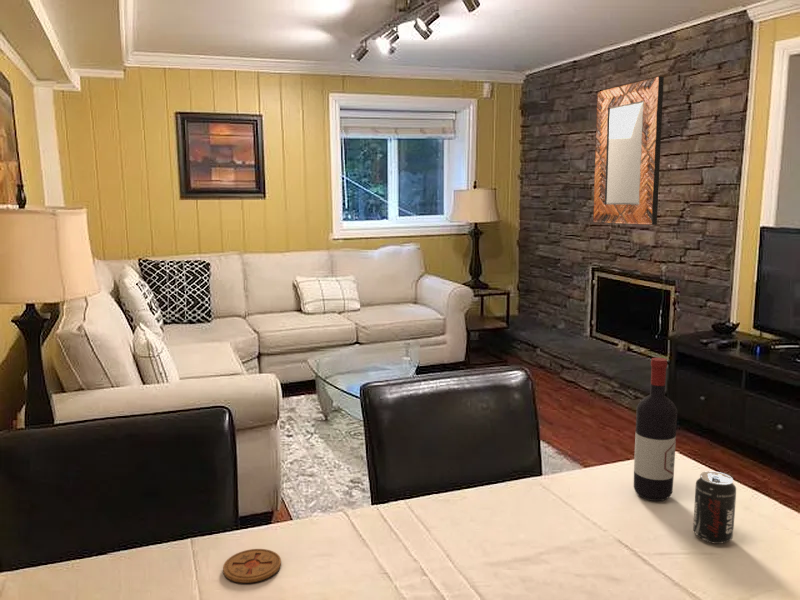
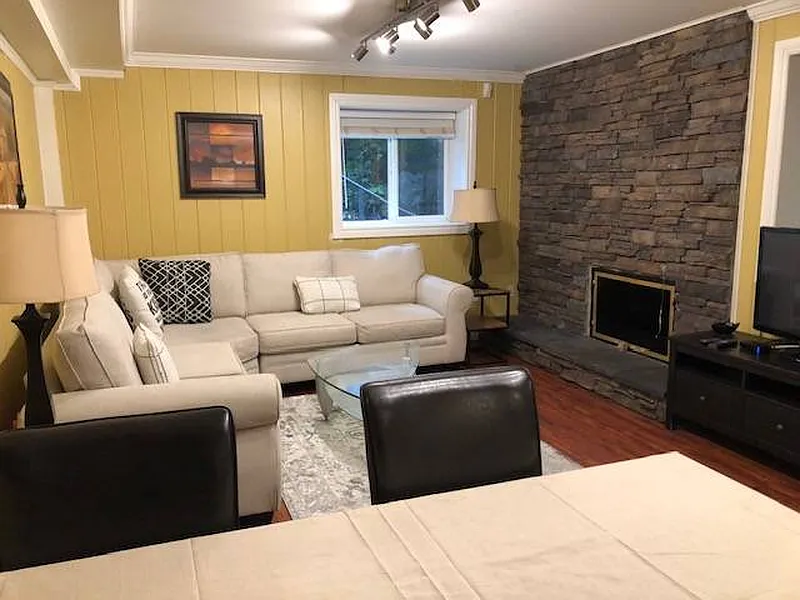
- beverage can [692,470,737,545]
- home mirror [592,76,665,226]
- coaster [222,548,282,584]
- wine bottle [633,357,678,502]
